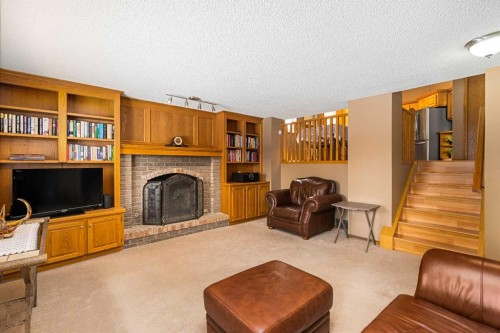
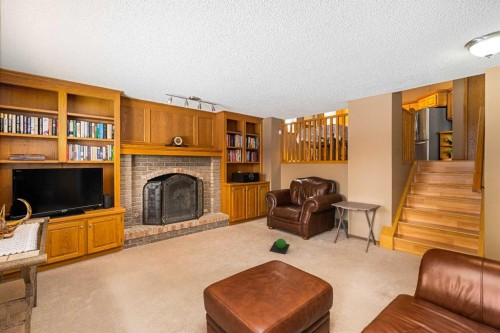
+ ball [269,237,291,255]
